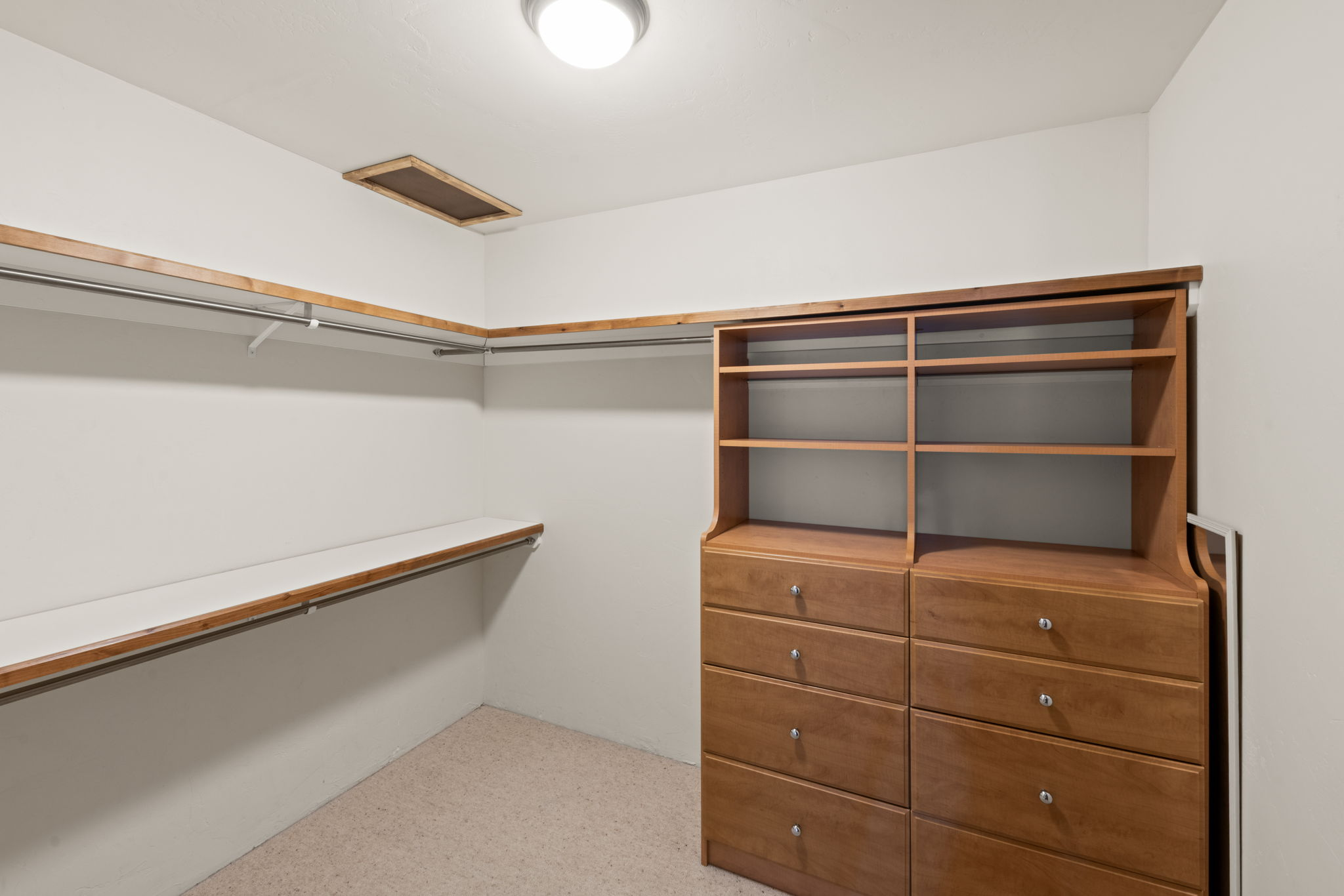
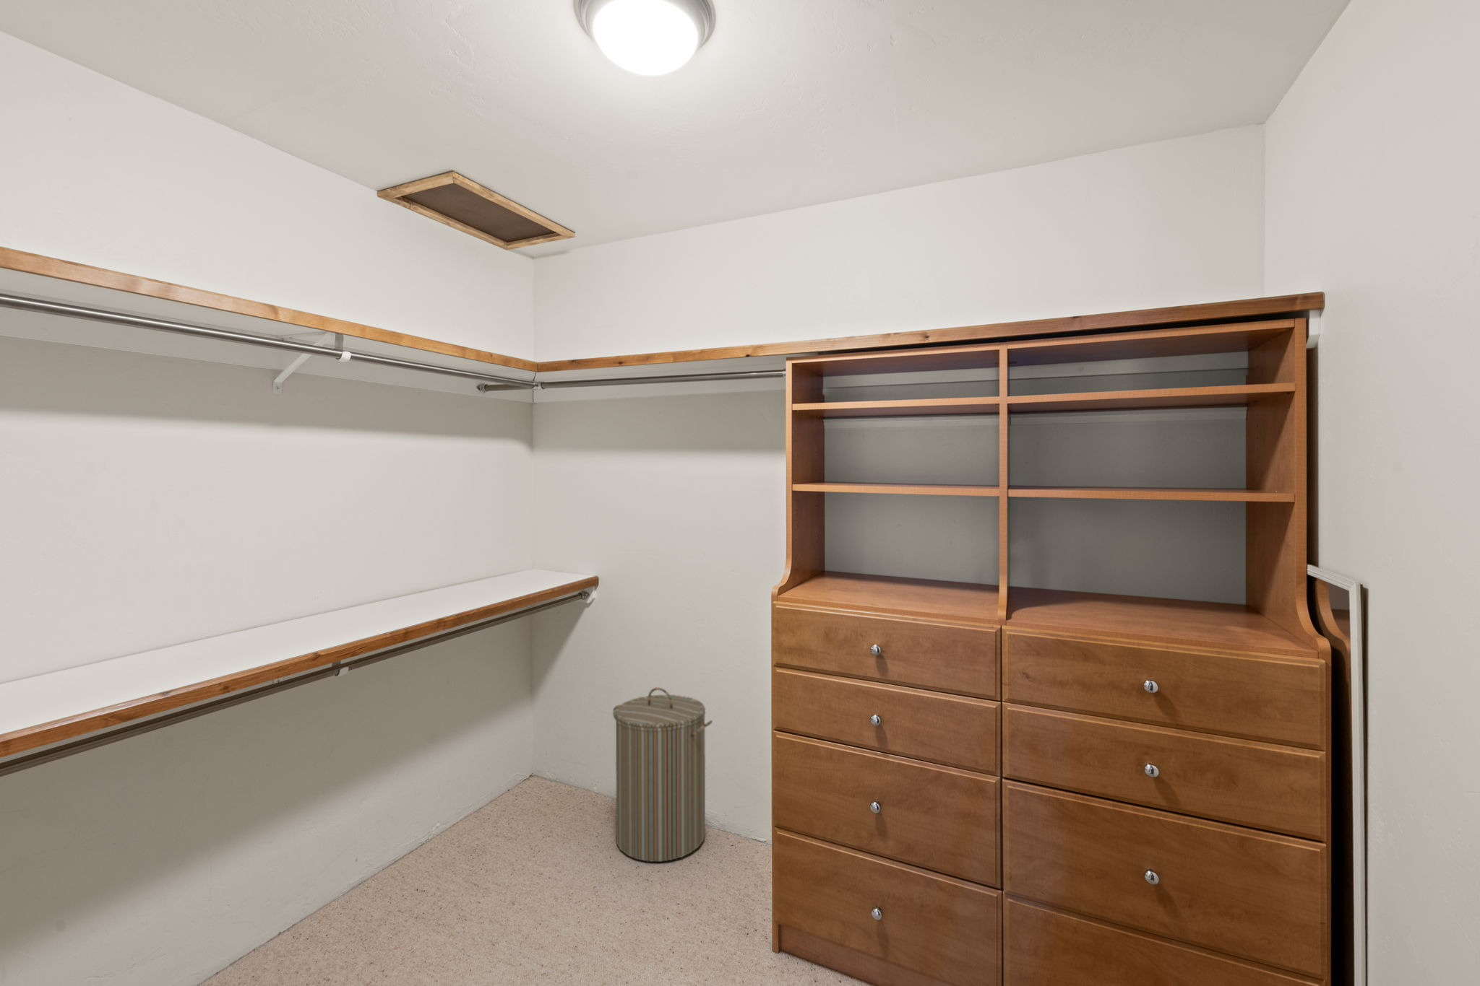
+ laundry hamper [612,687,714,863]
